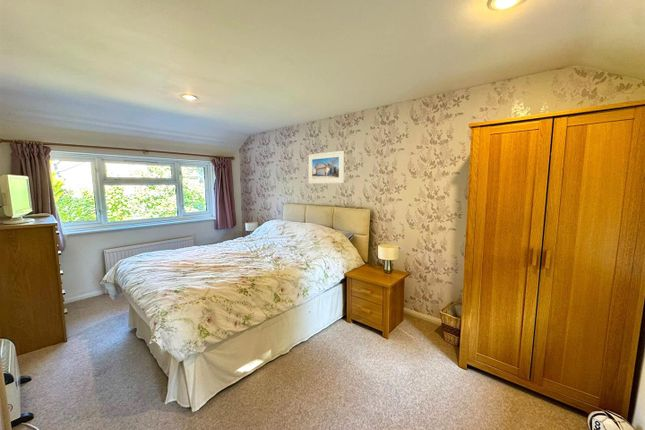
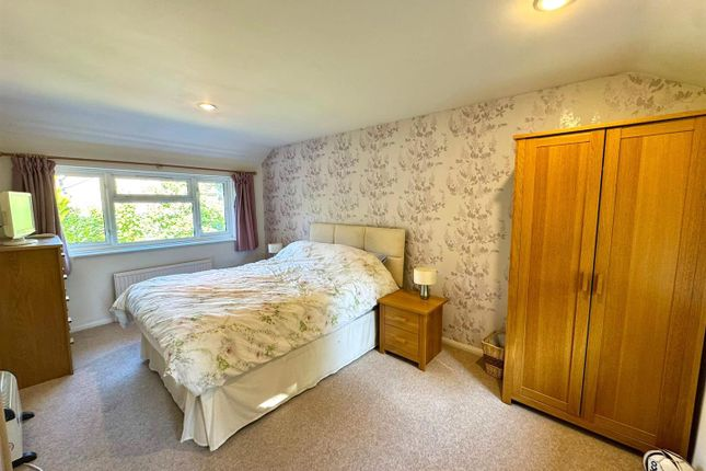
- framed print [307,150,345,185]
